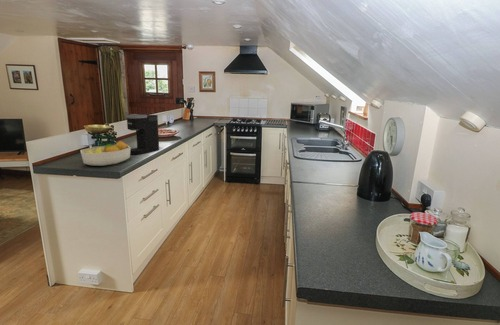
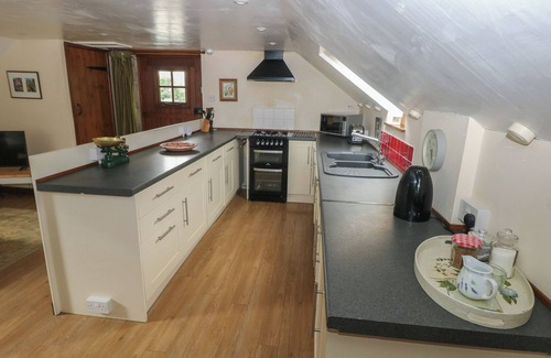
- coffee maker [125,113,160,155]
- fruit bowl [79,140,131,167]
